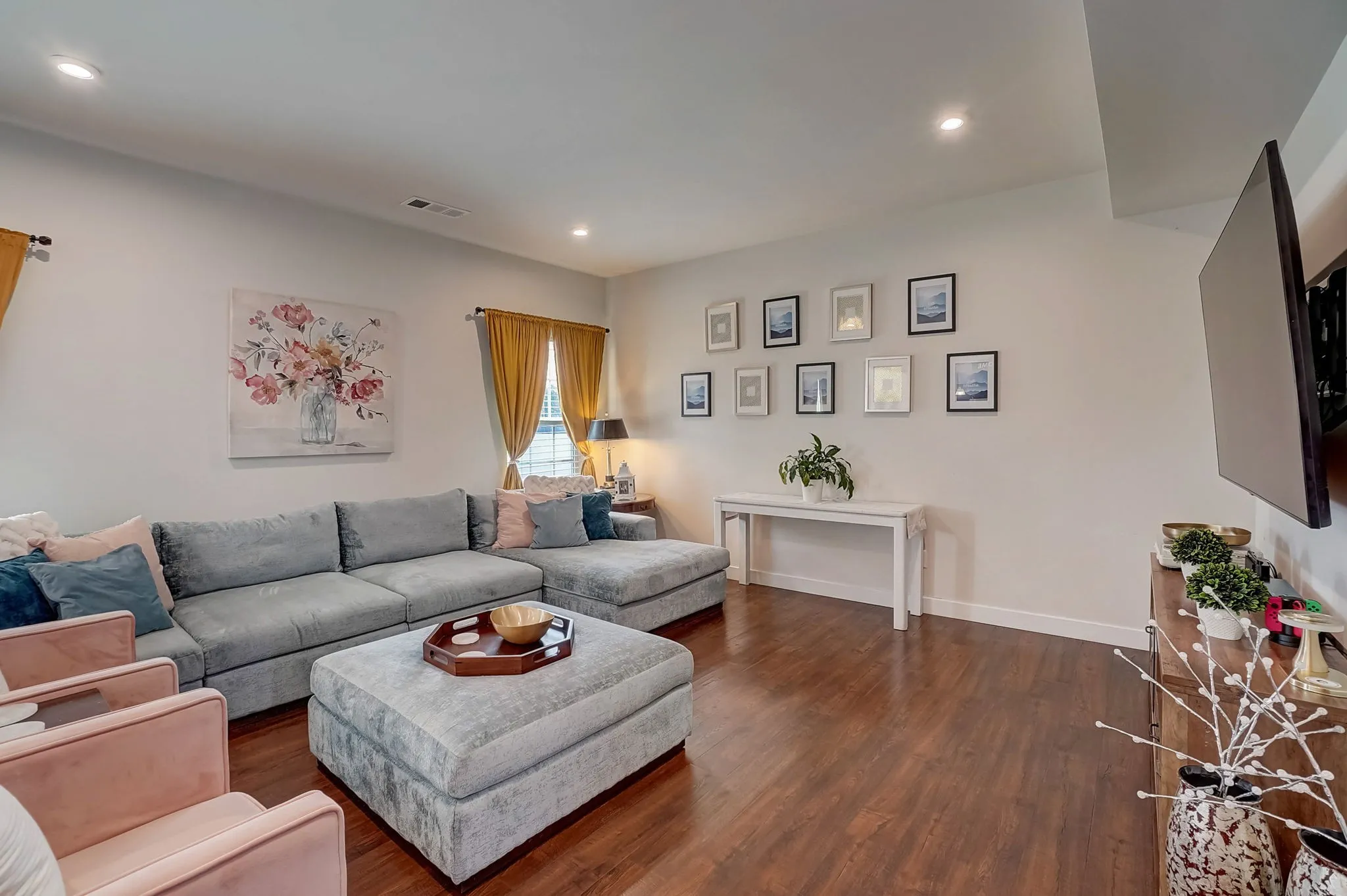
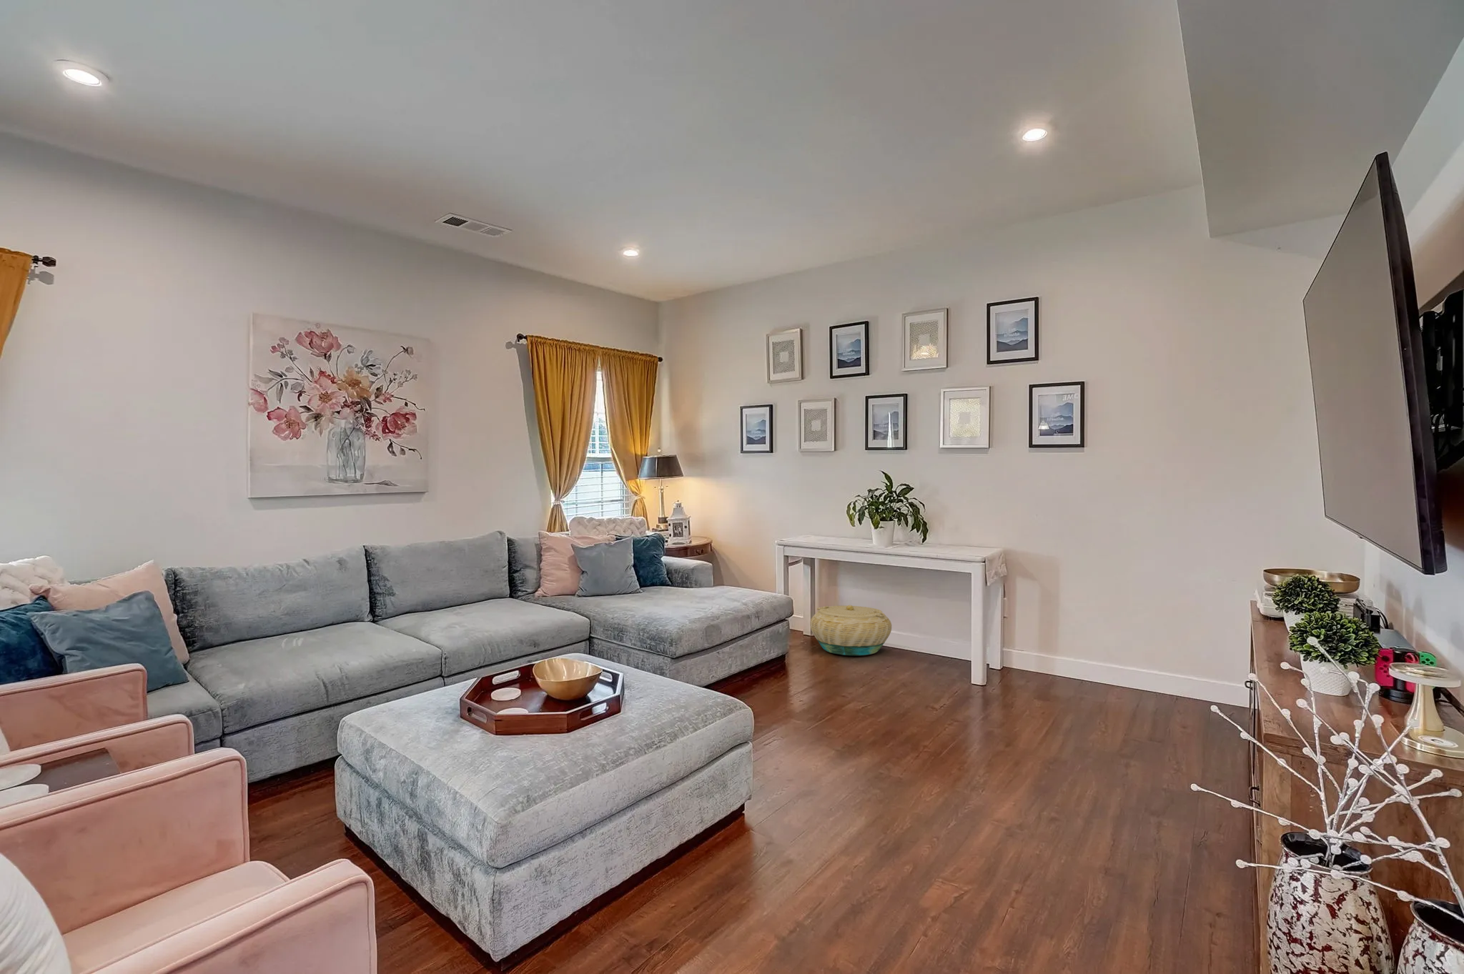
+ basket [810,604,892,655]
